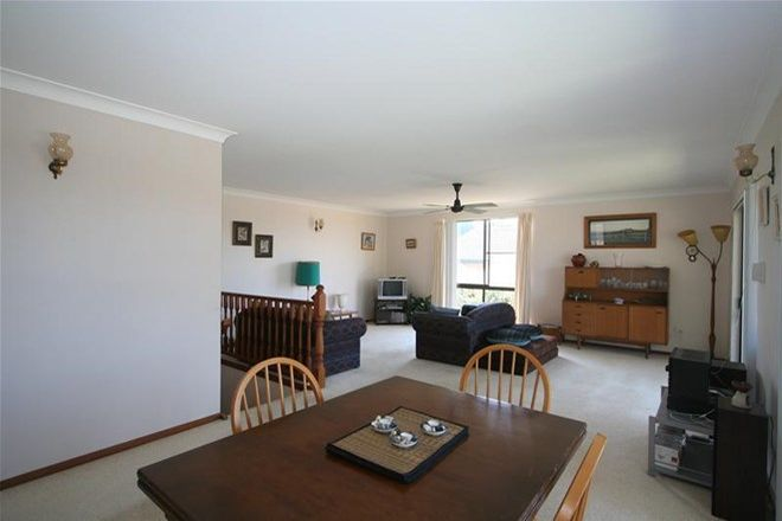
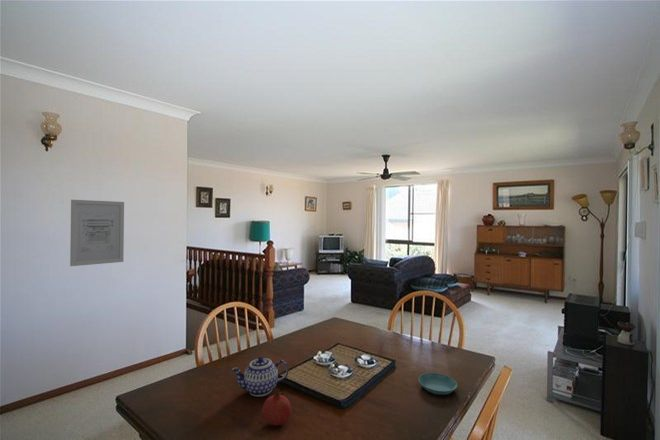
+ saucer [418,372,458,396]
+ wall art [69,199,125,267]
+ teapot [231,356,290,398]
+ fruit [261,391,292,427]
